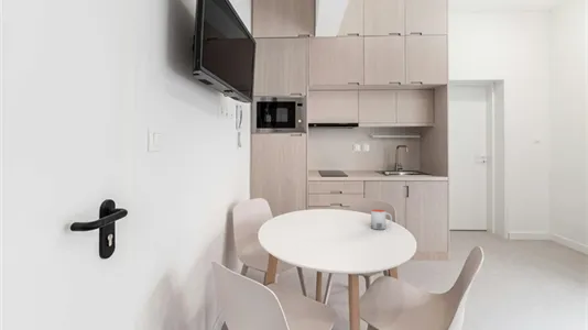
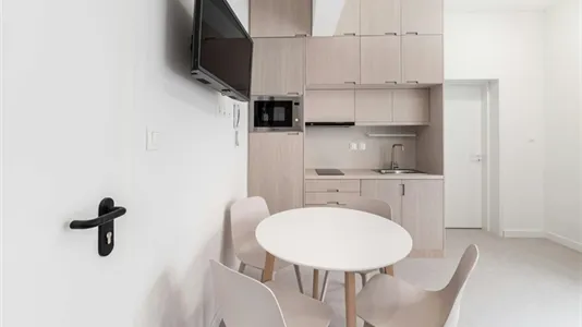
- mug [370,209,393,230]
